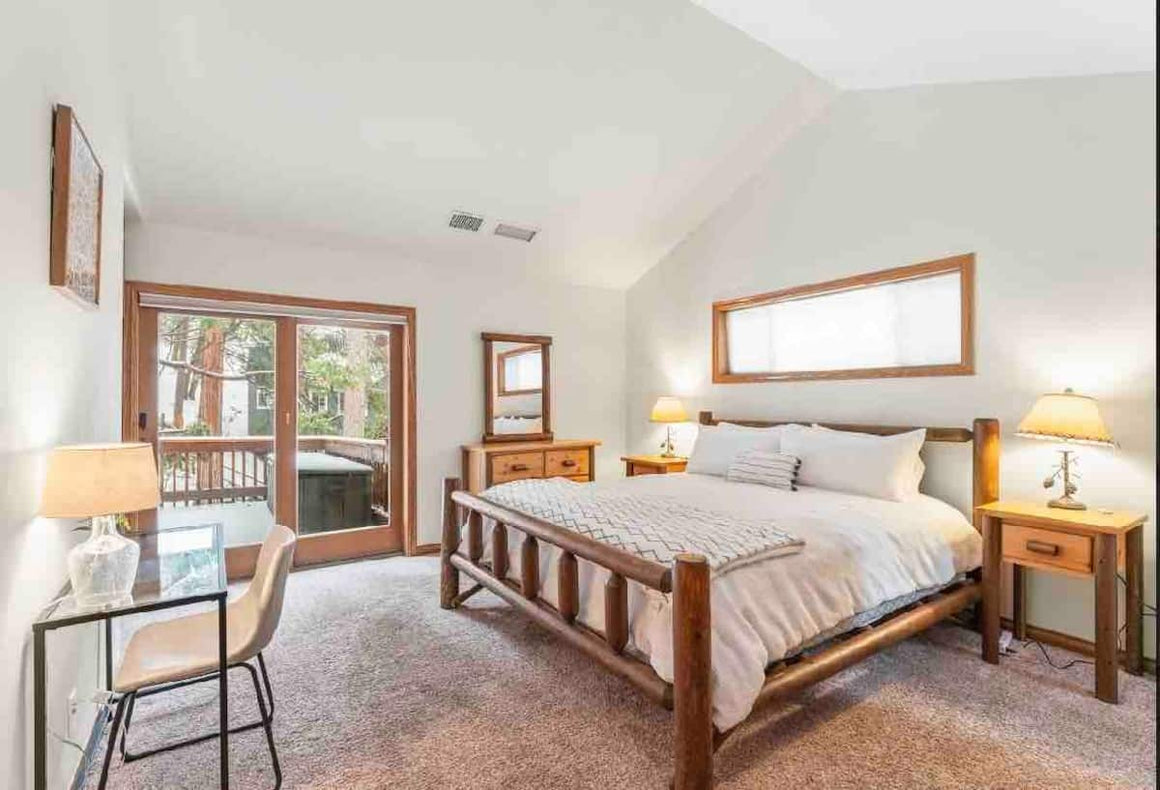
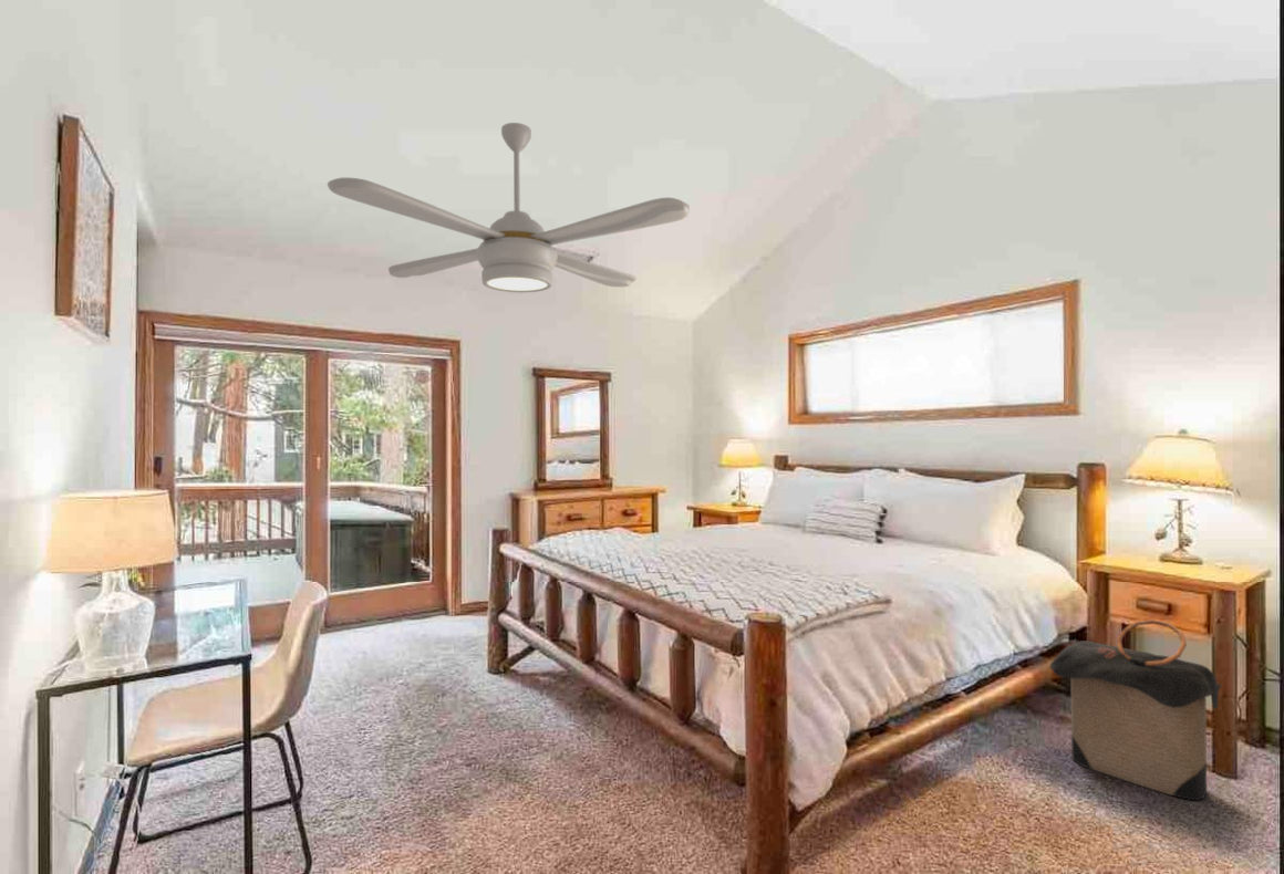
+ ceiling fan [327,122,691,293]
+ laundry hamper [1048,618,1223,802]
